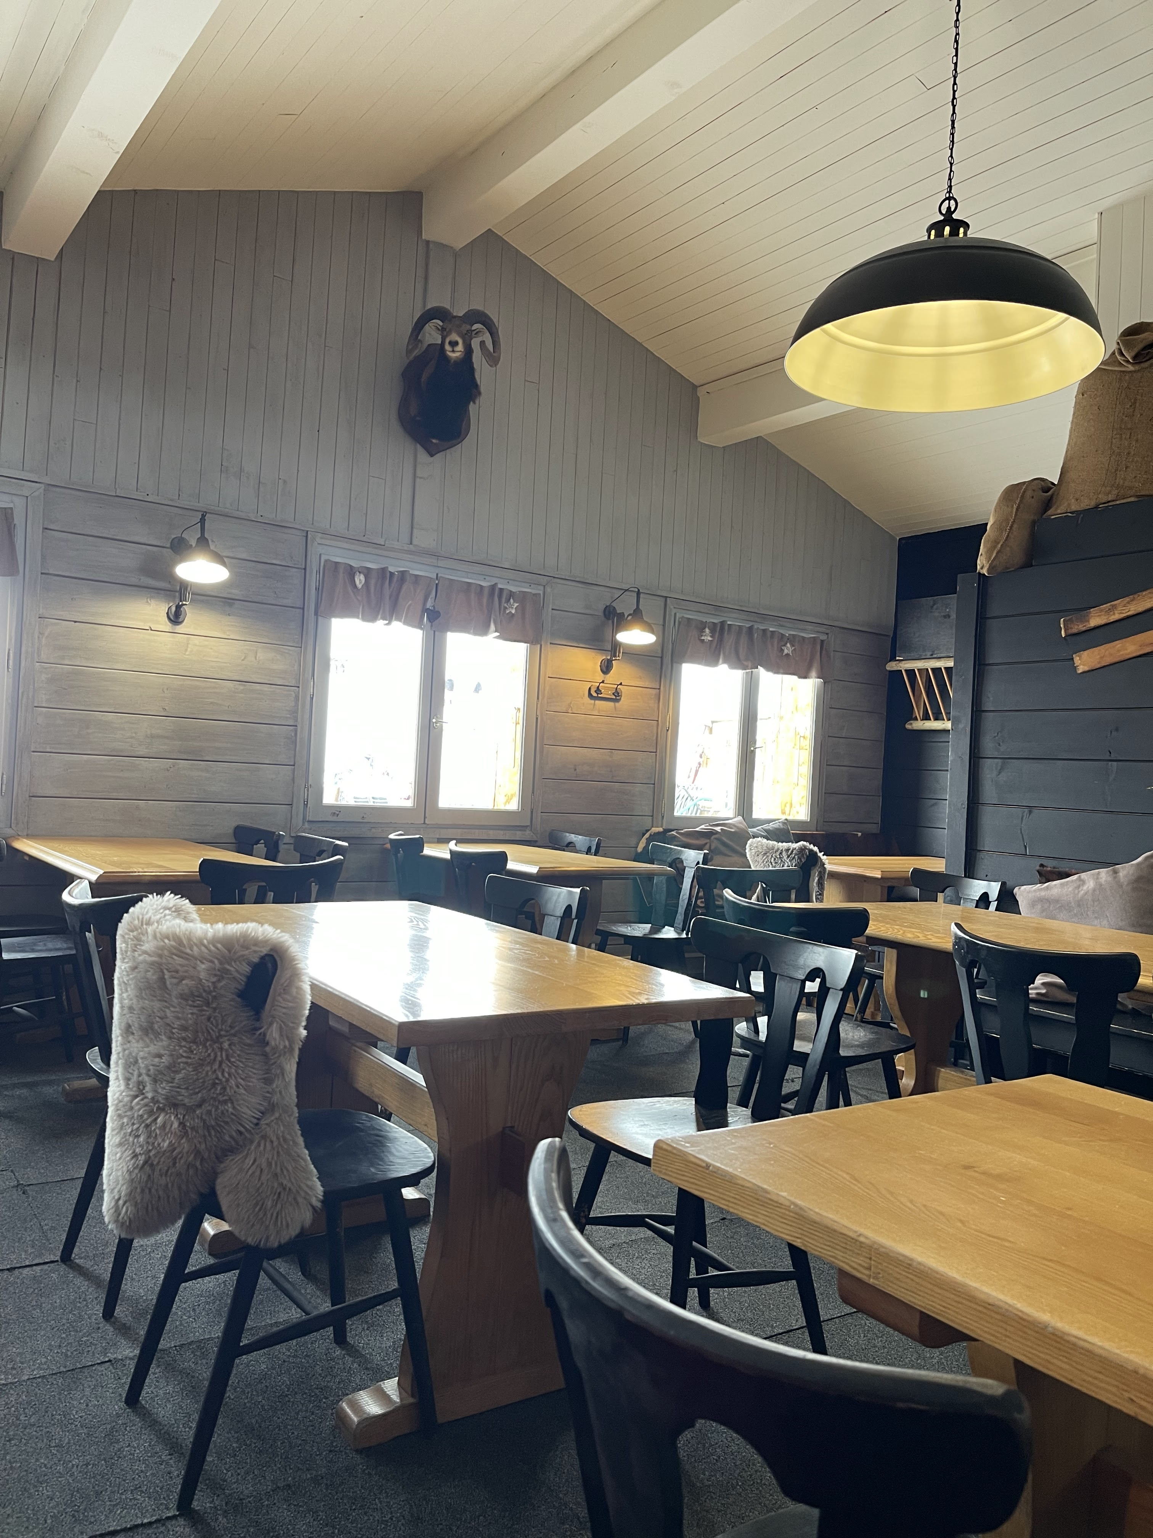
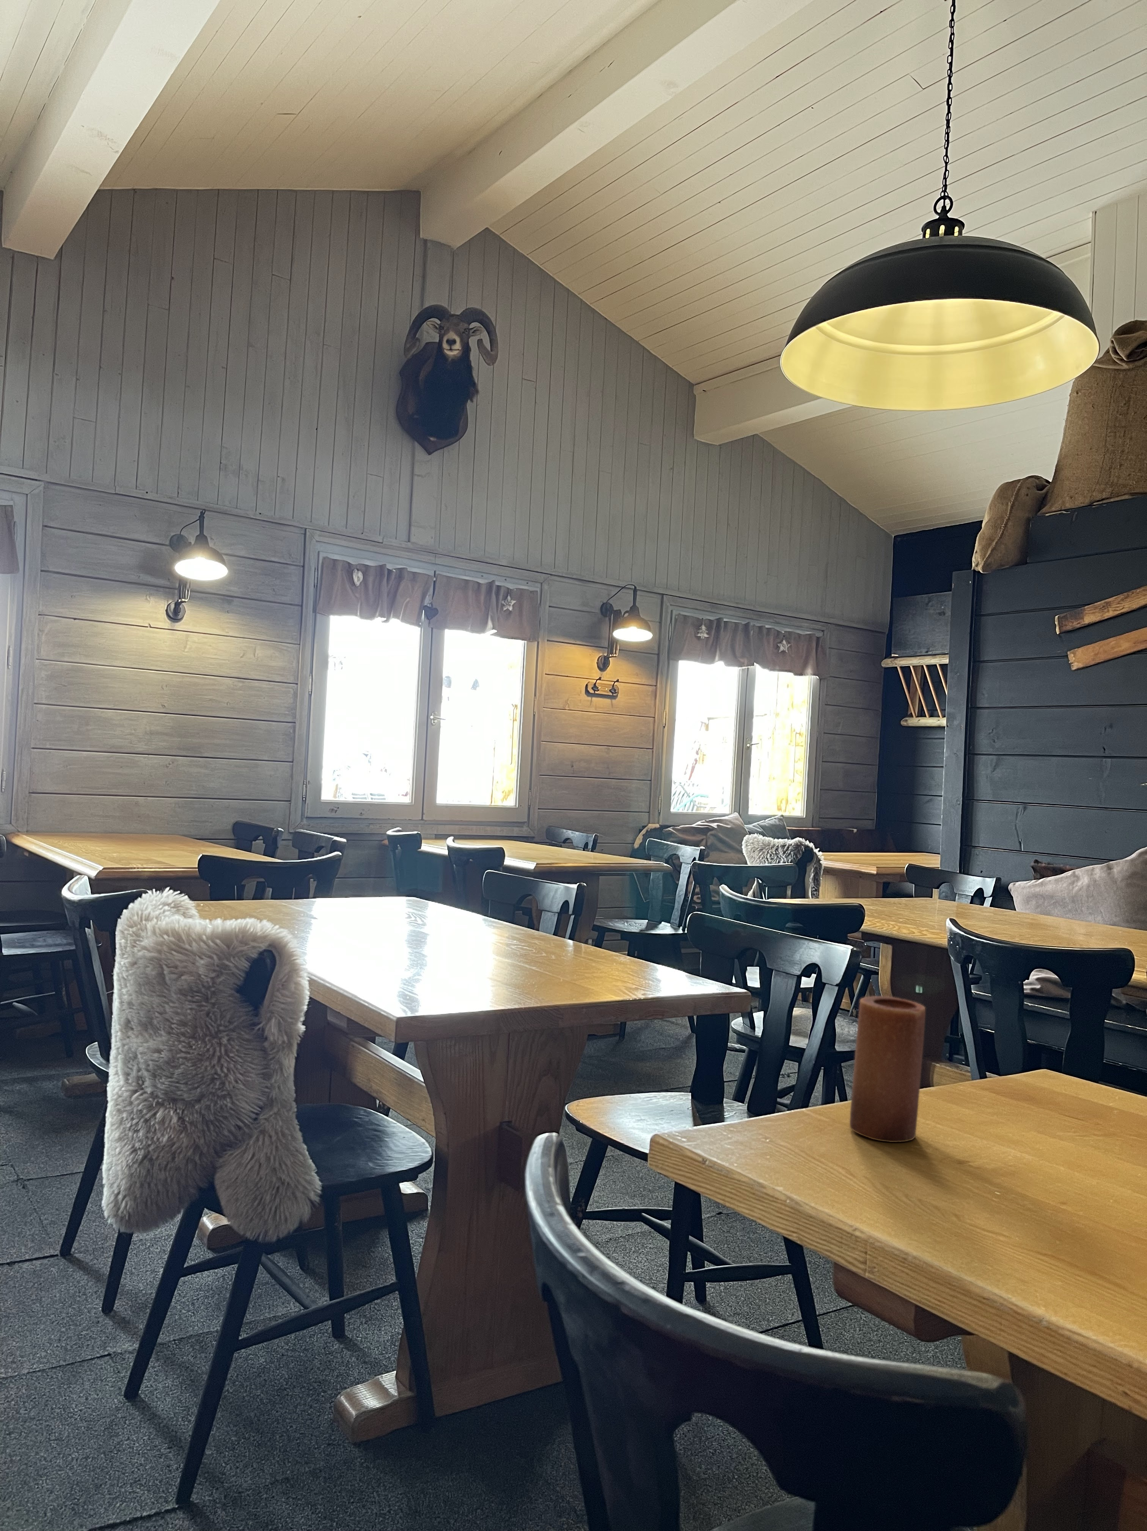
+ candle [849,996,925,1143]
